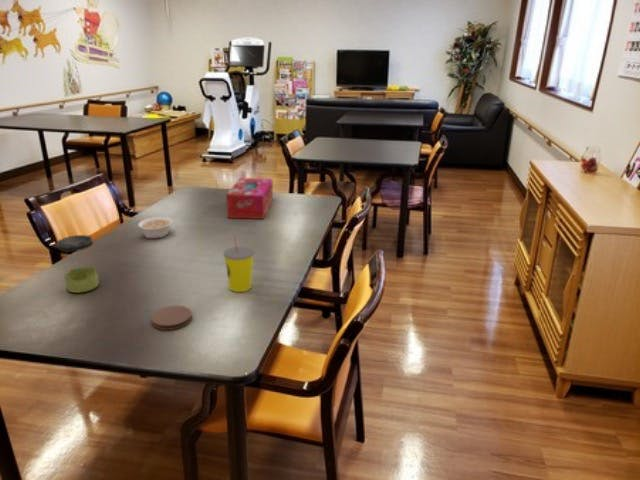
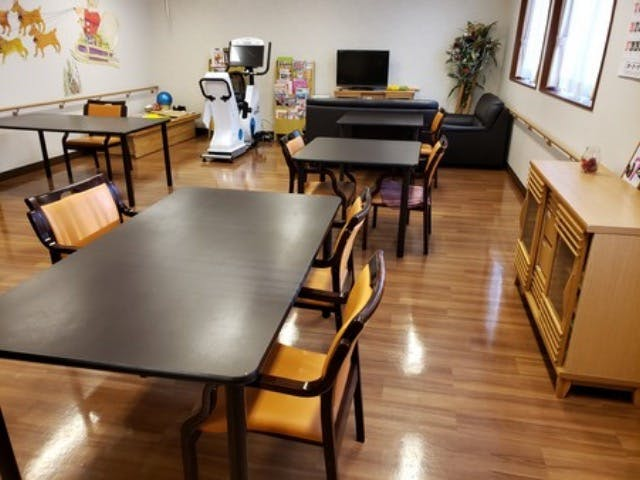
- legume [132,216,174,240]
- coaster [151,304,193,331]
- straw [222,233,255,293]
- tissue box [225,177,274,220]
- jar [56,234,100,294]
